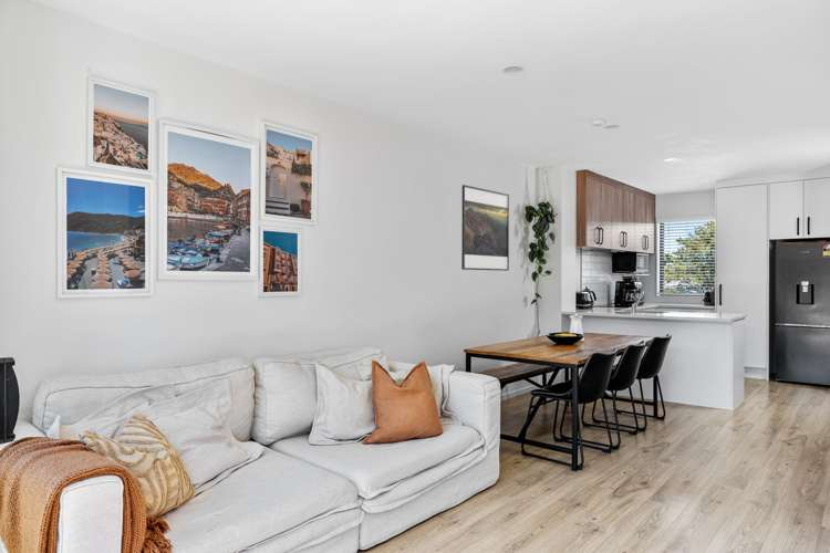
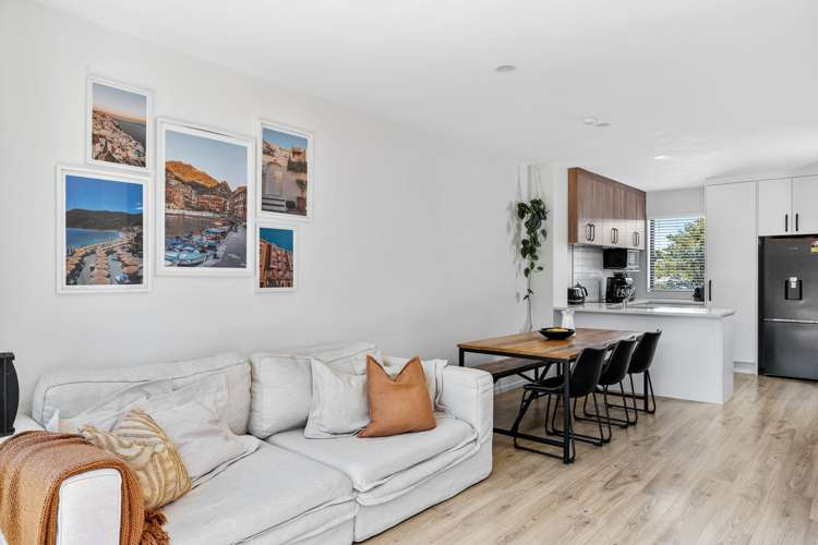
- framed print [460,184,510,272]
